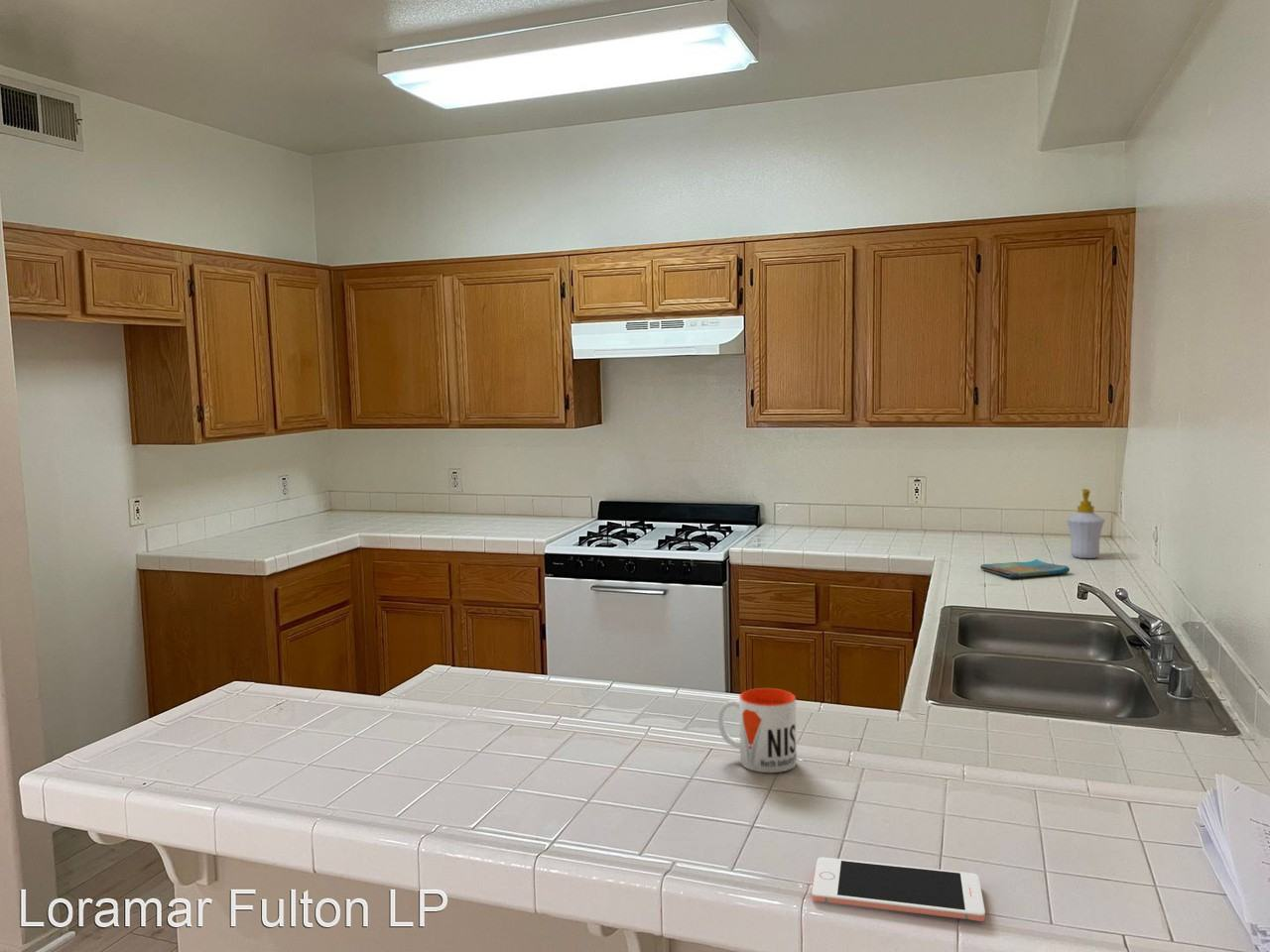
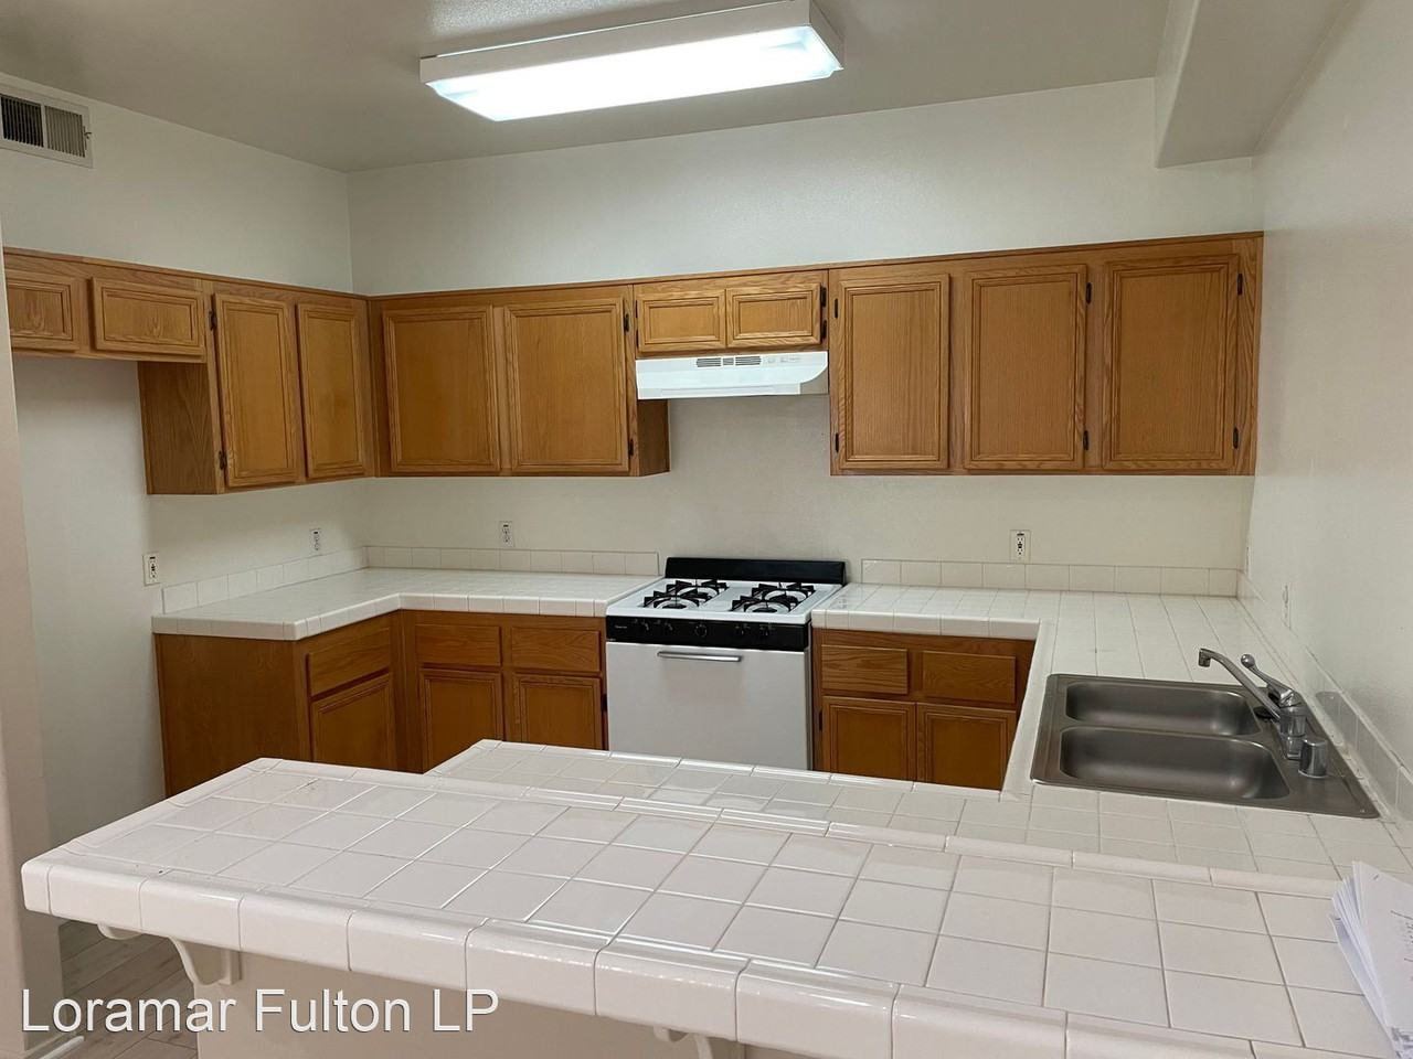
- soap bottle [1066,488,1106,559]
- dish towel [979,558,1071,579]
- mug [717,687,798,773]
- cell phone [811,856,986,922]
